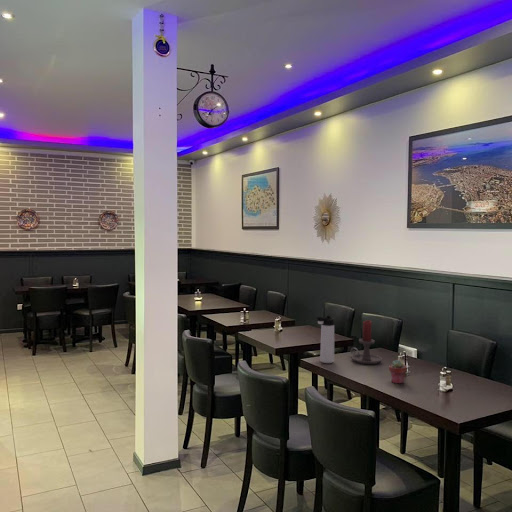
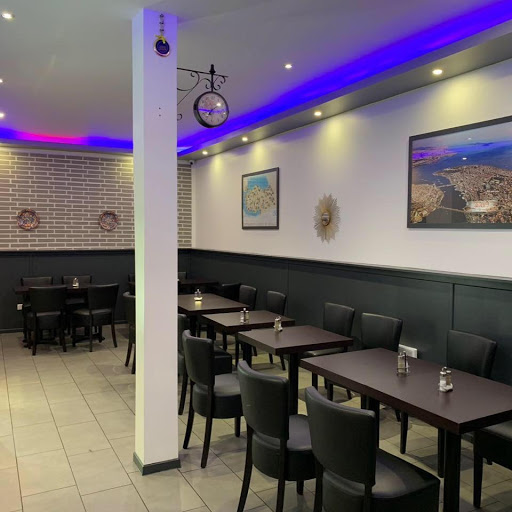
- candle holder [350,319,382,365]
- thermos bottle [315,315,335,364]
- potted succulent [388,359,408,385]
